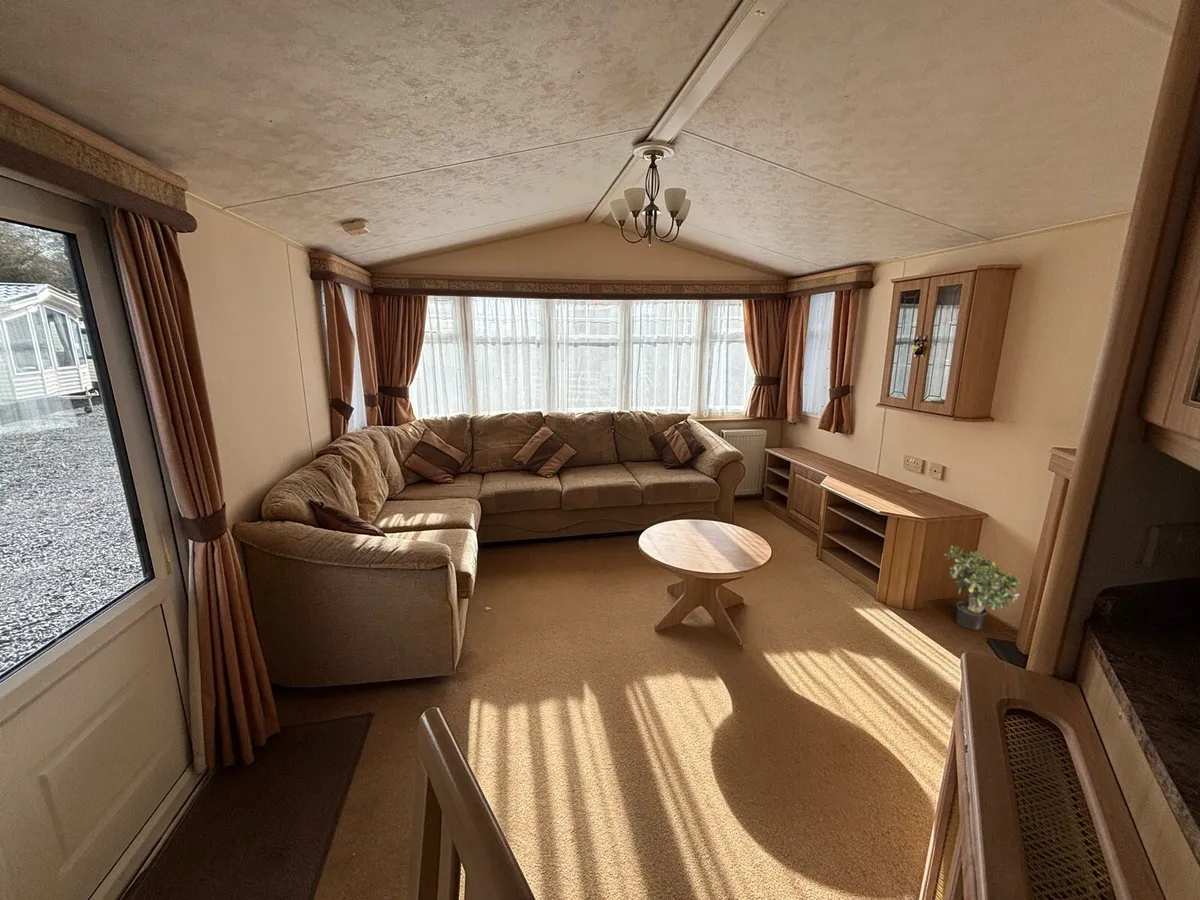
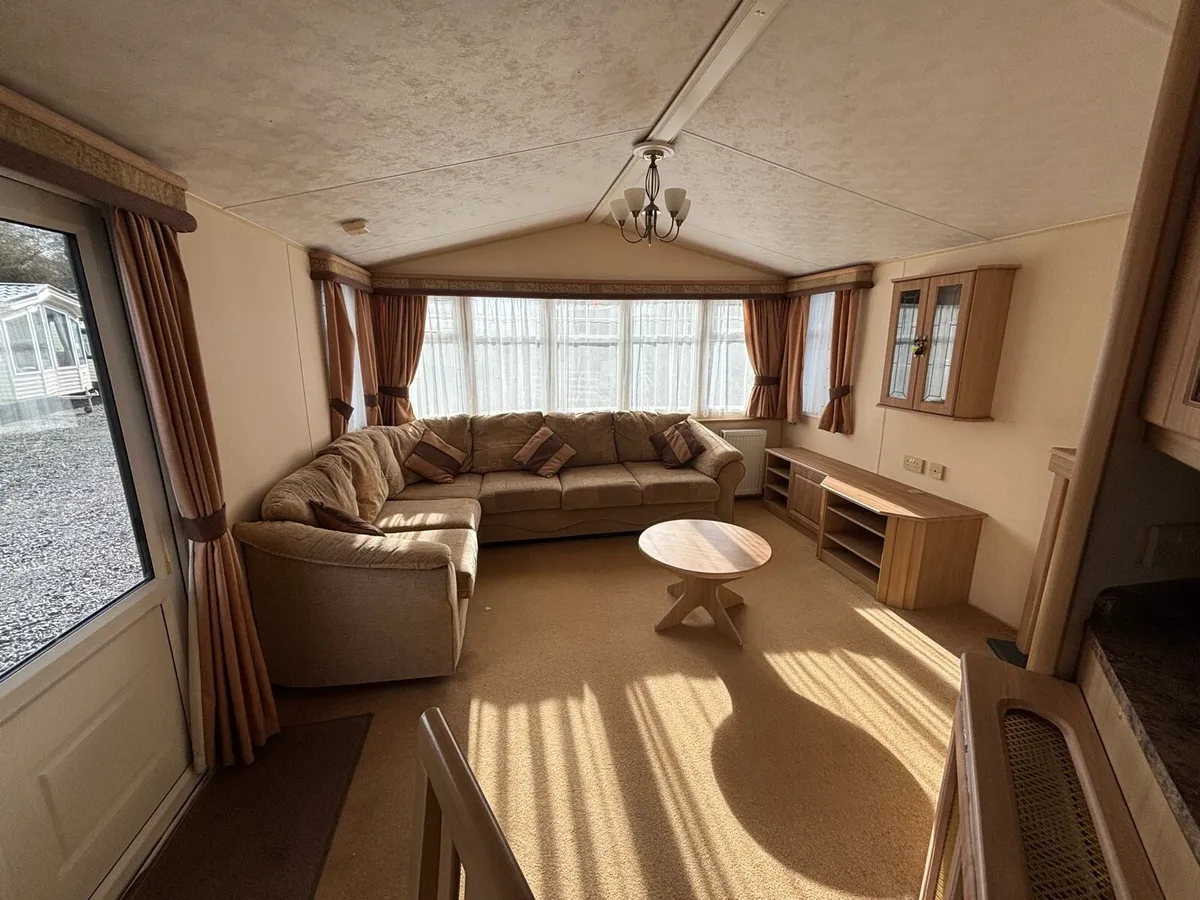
- potted plant [943,544,1023,631]
